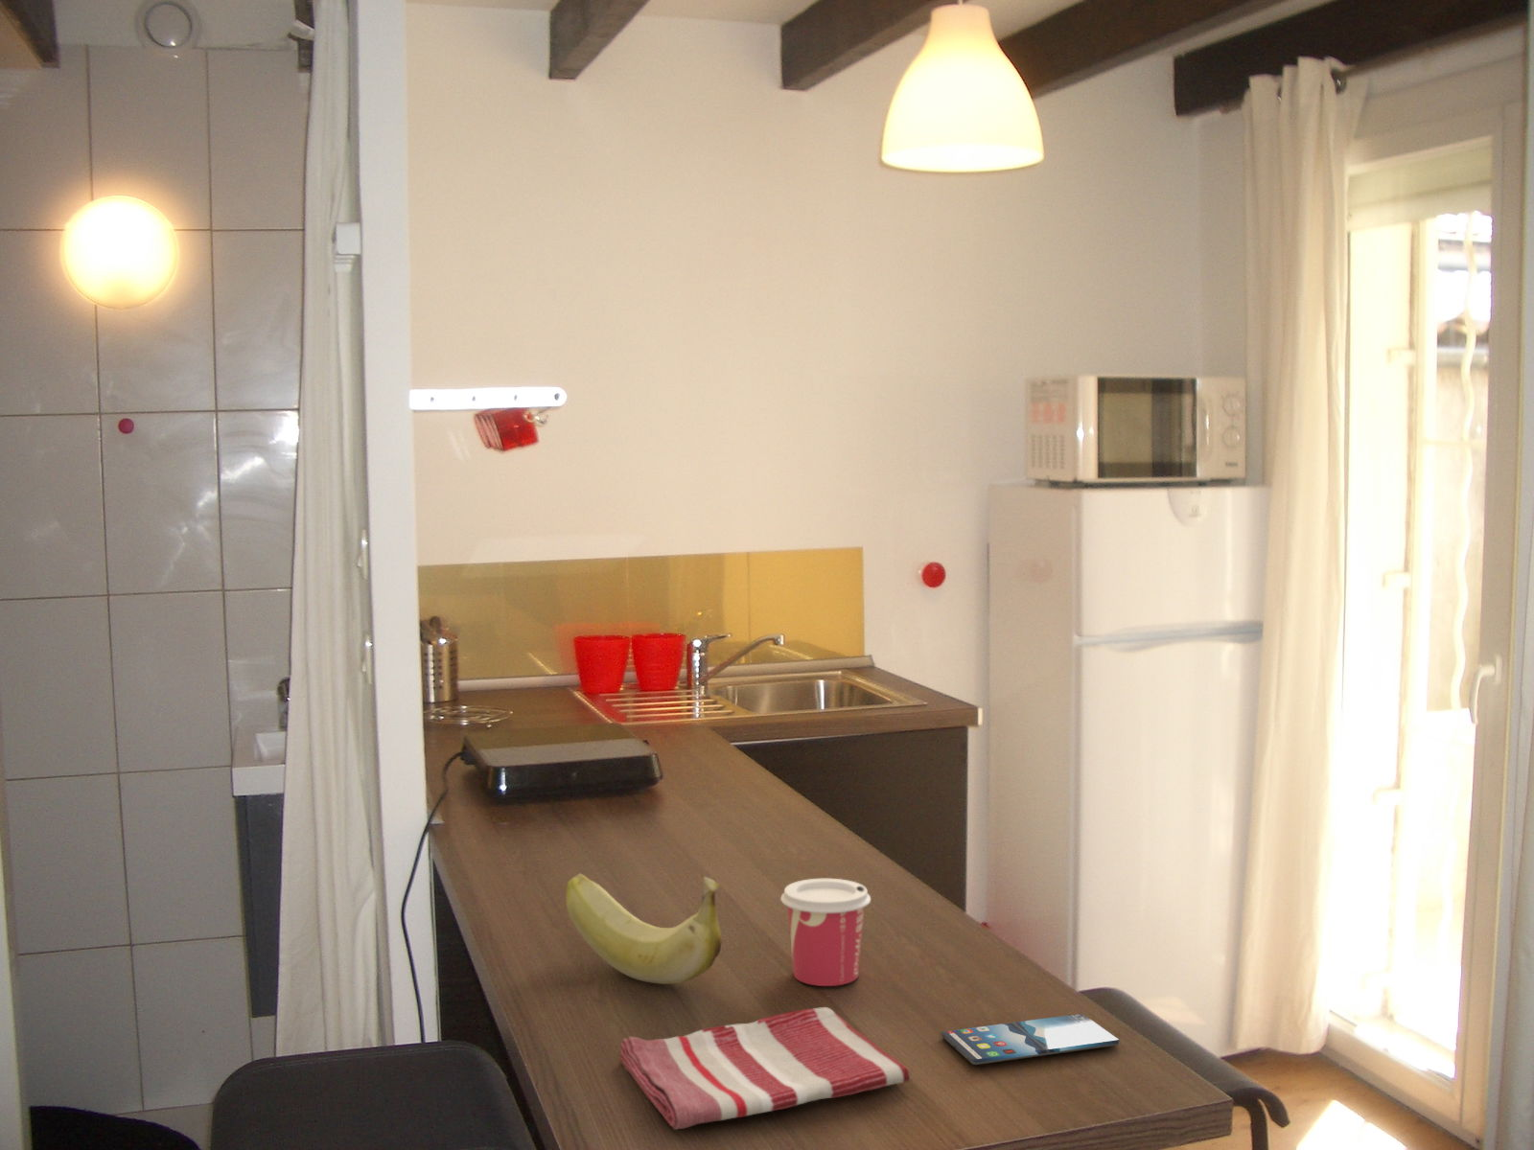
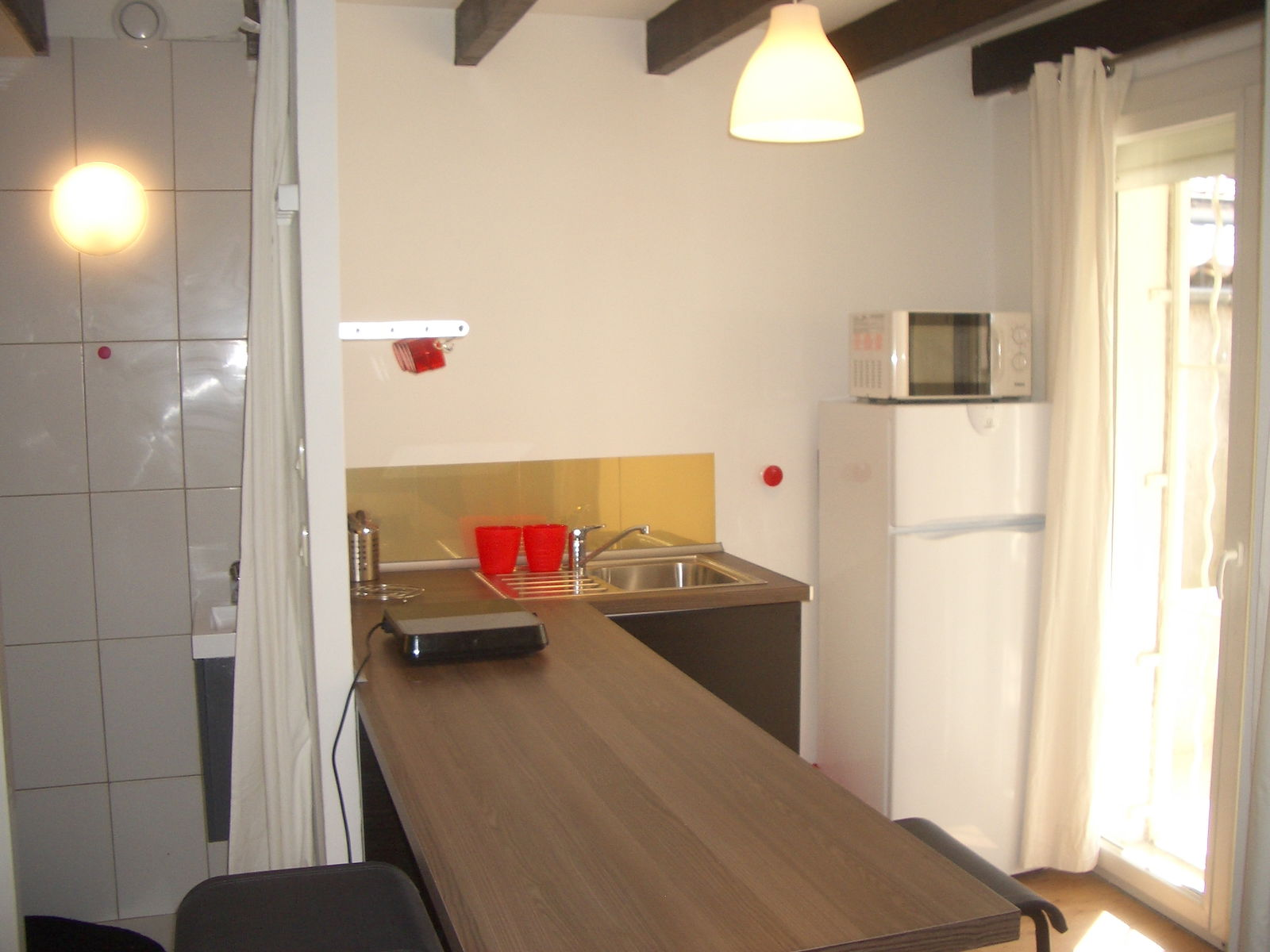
- cup [779,878,872,987]
- dish towel [620,1006,912,1131]
- smartphone [940,1013,1120,1065]
- banana [565,873,722,986]
